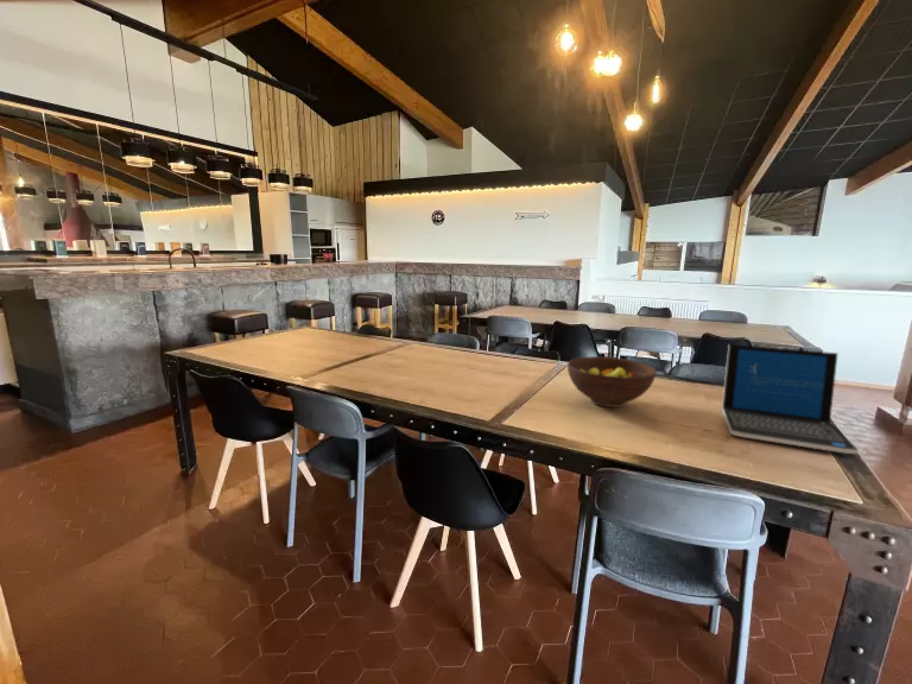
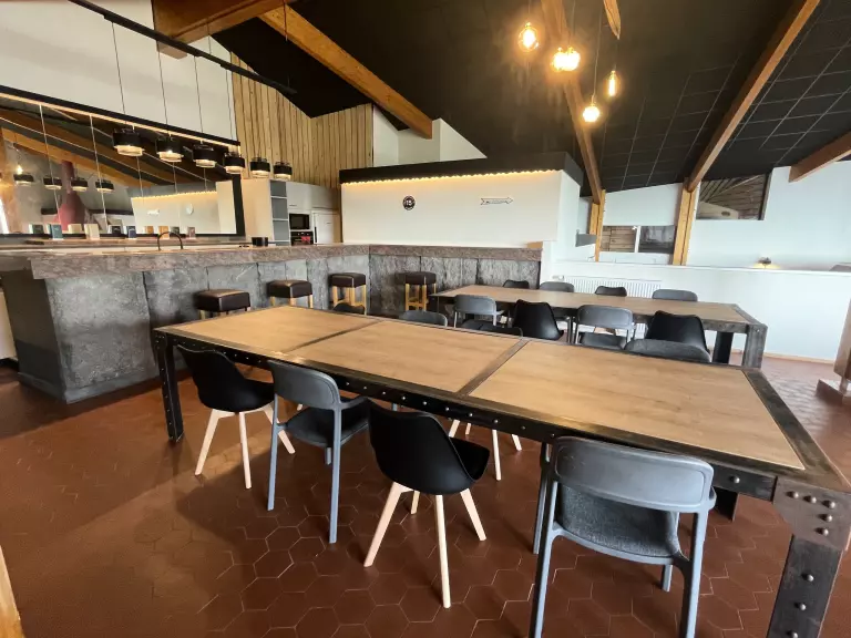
- fruit bowl [566,355,657,408]
- laptop [721,343,860,455]
